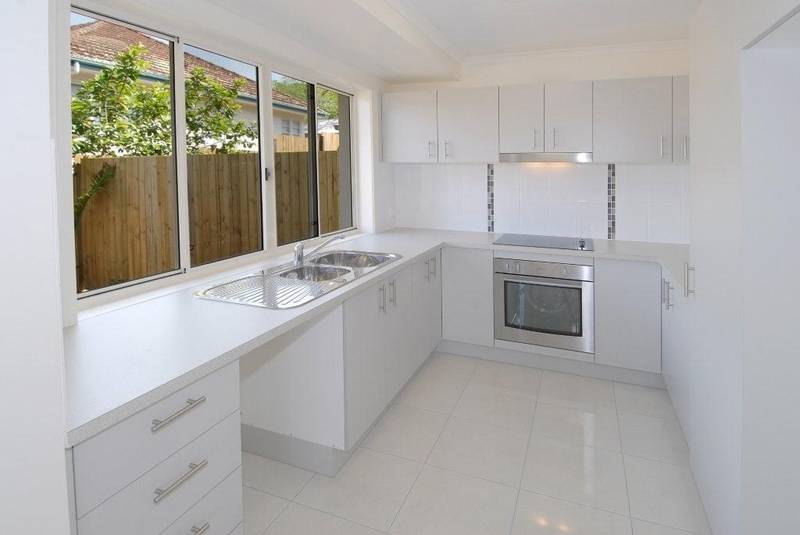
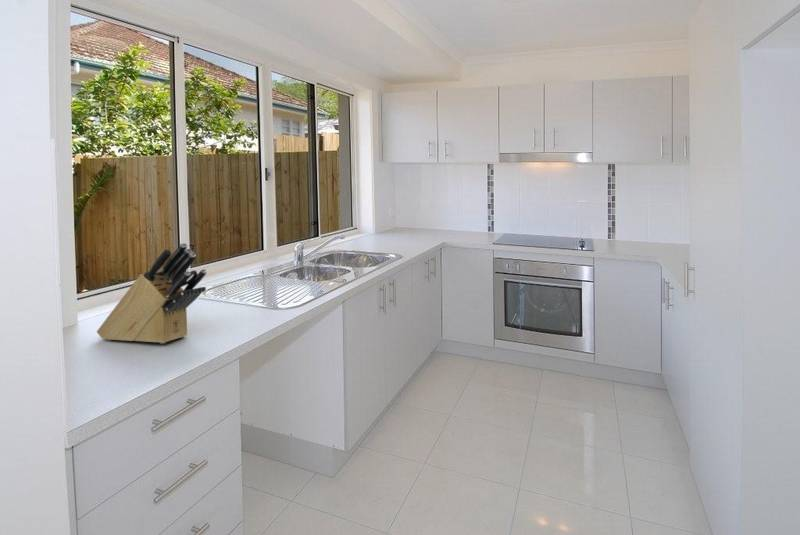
+ knife block [96,242,208,344]
